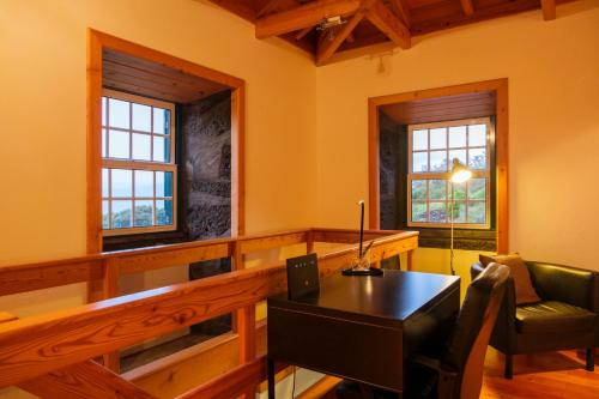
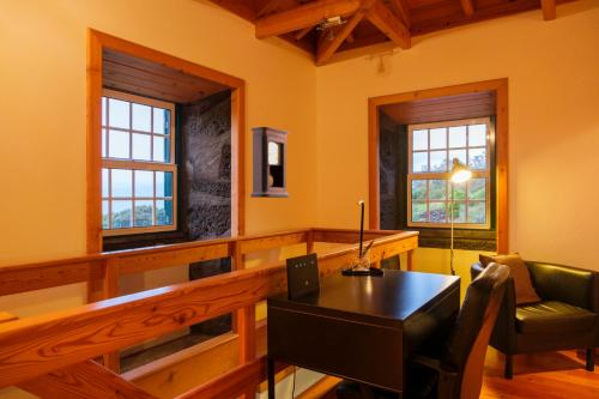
+ pendulum clock [249,126,291,199]
